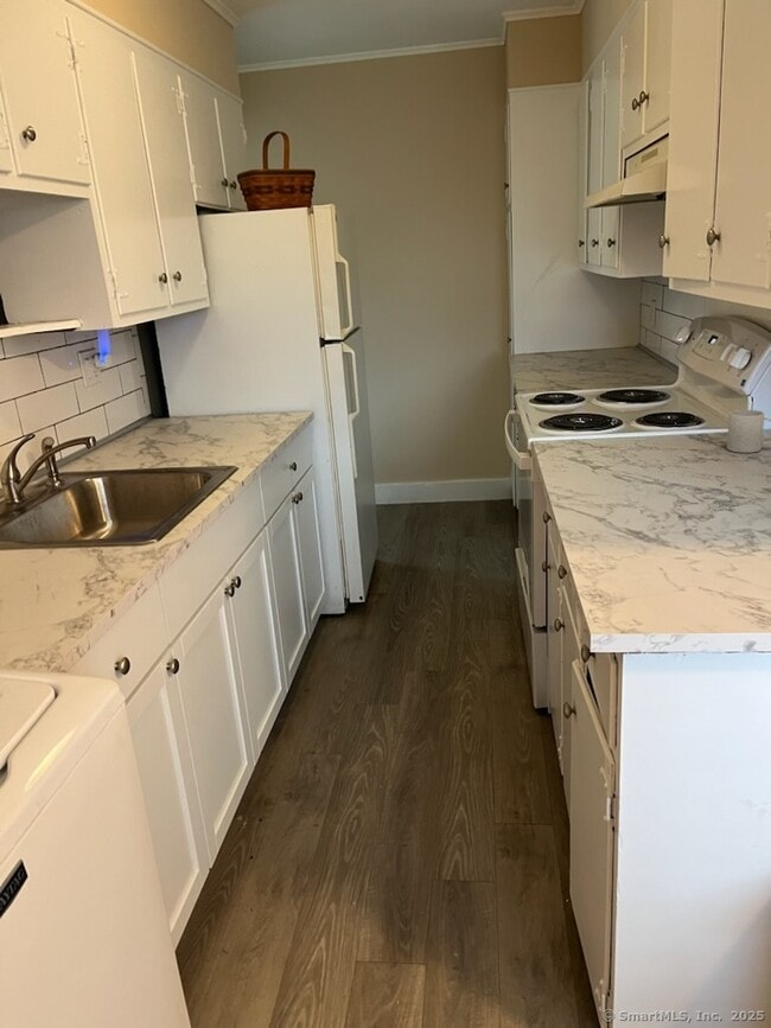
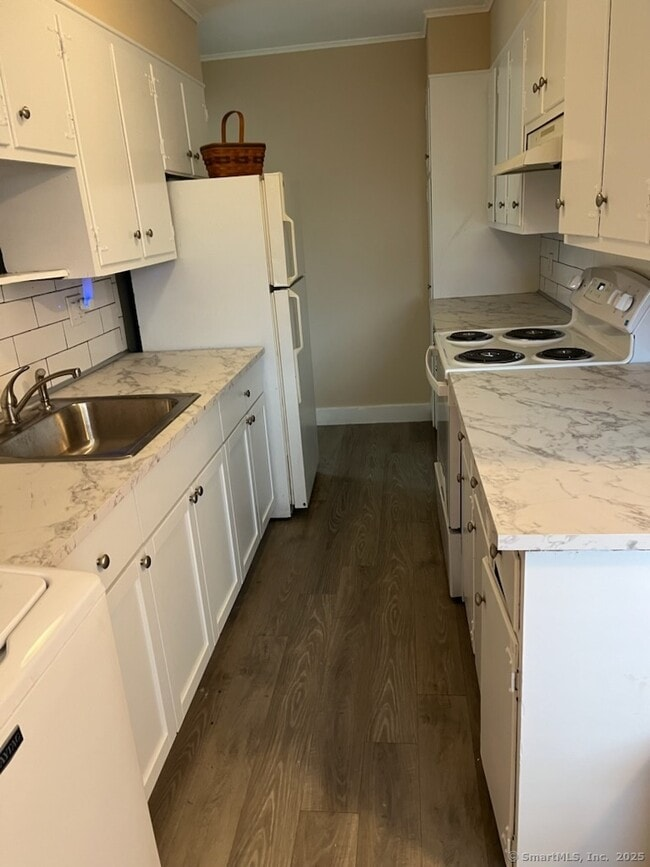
- mug [726,409,771,454]
